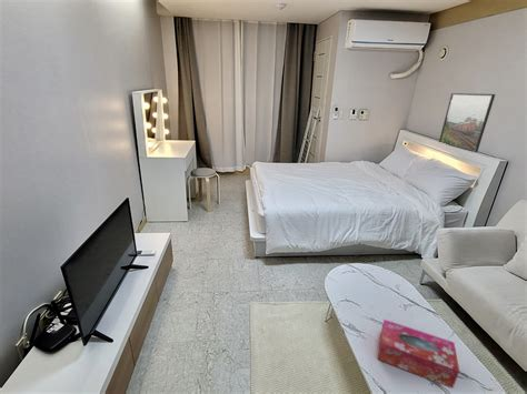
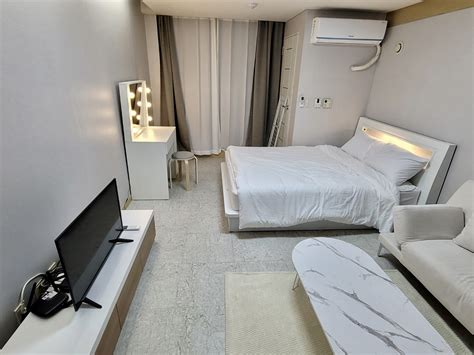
- tissue box [377,319,460,390]
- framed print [438,92,496,153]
